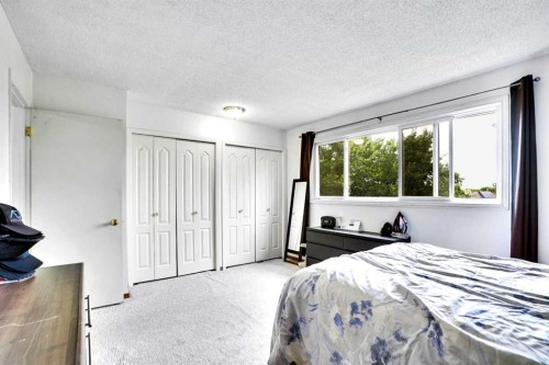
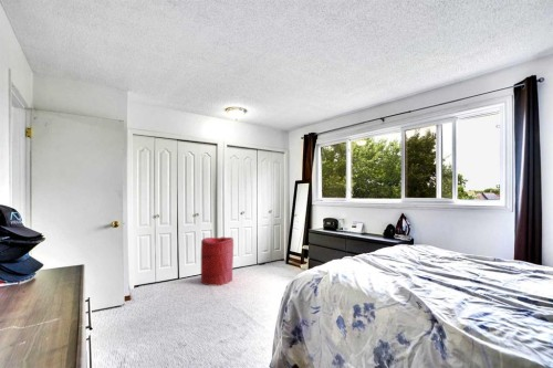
+ laundry hamper [200,236,234,286]
